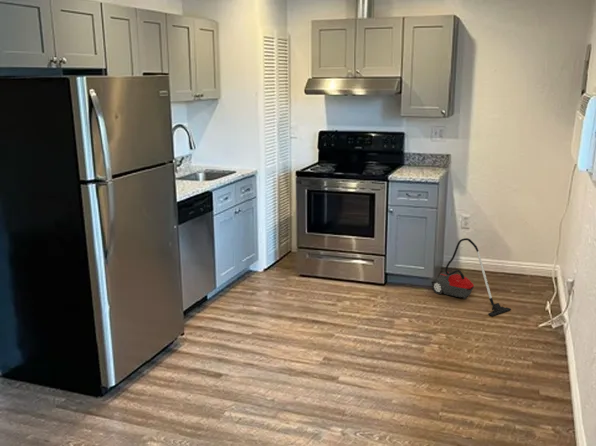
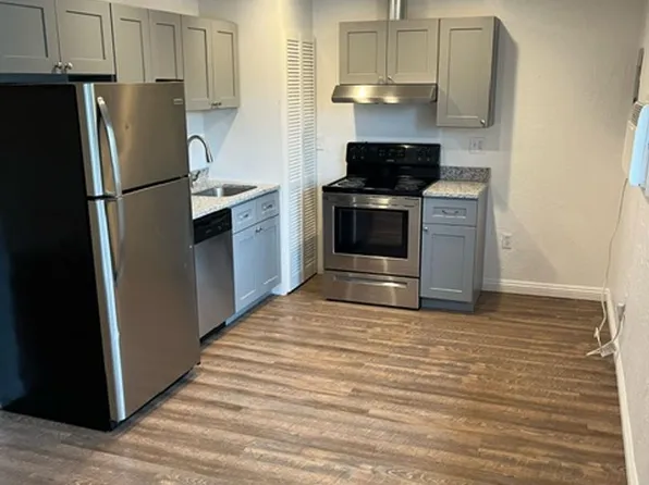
- vacuum cleaner [430,237,512,317]
